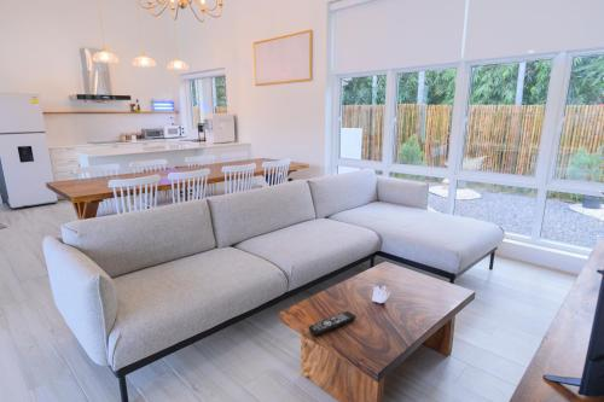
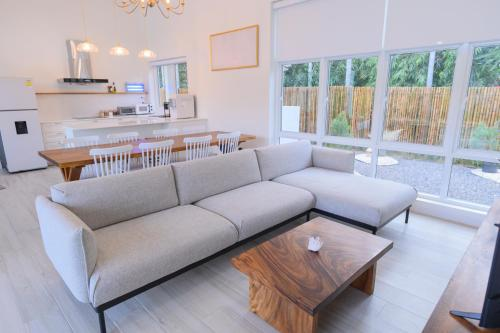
- remote control [307,310,358,337]
